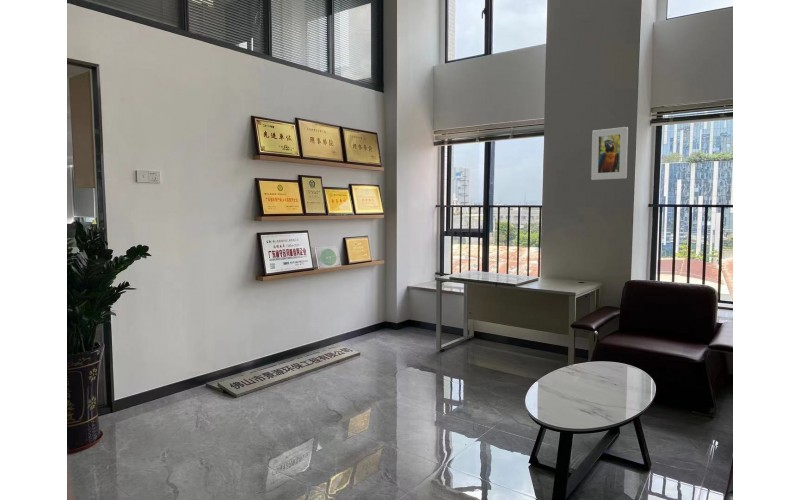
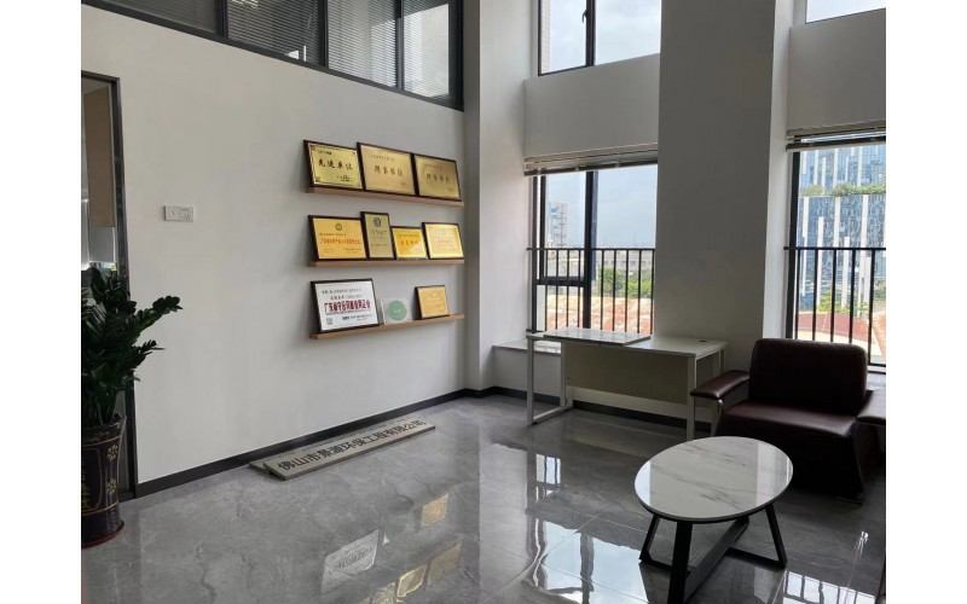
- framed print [590,126,629,181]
